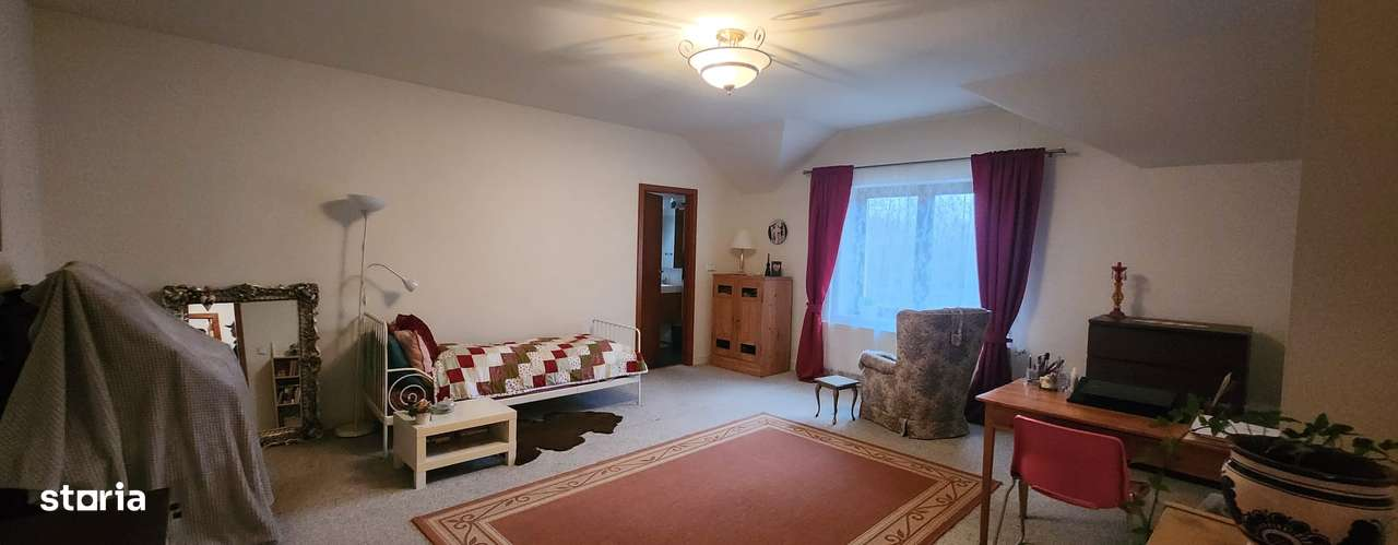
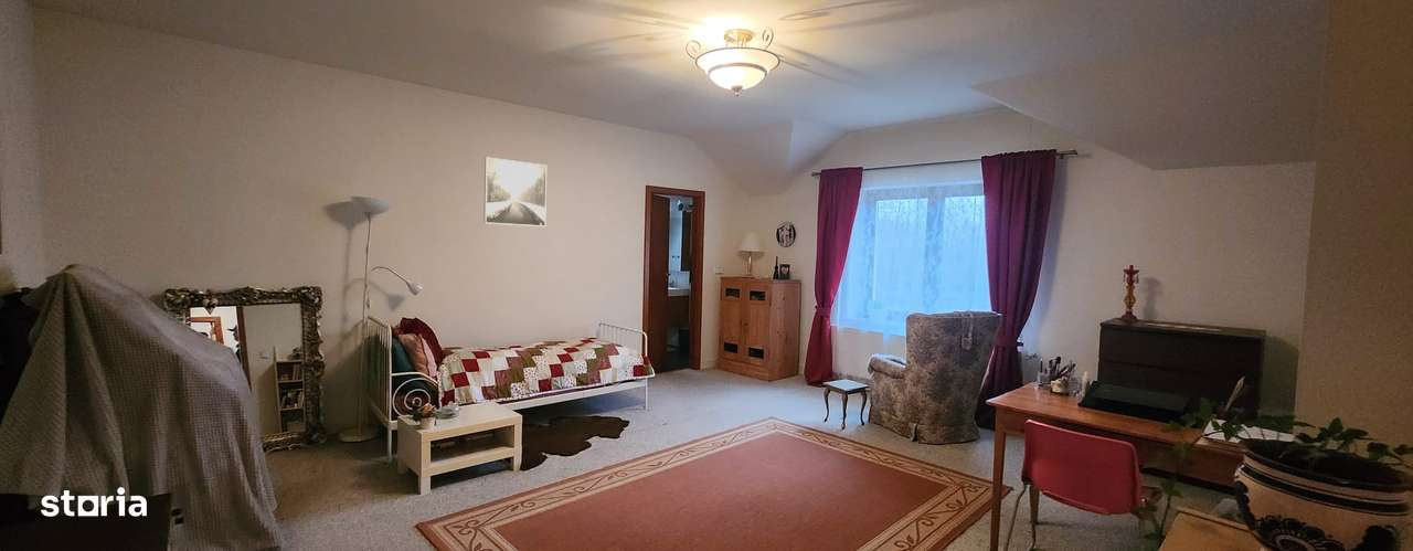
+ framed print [482,157,548,227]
